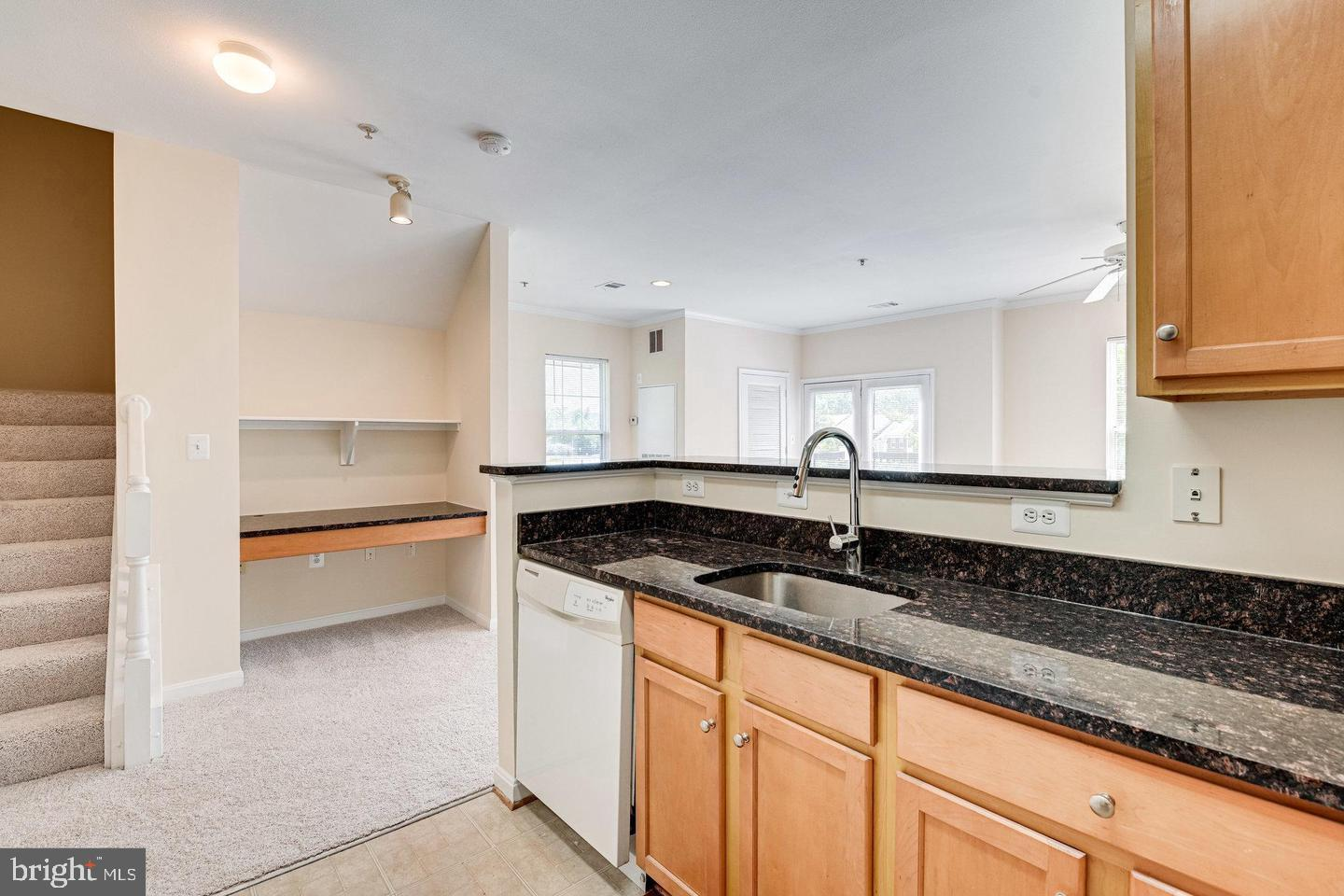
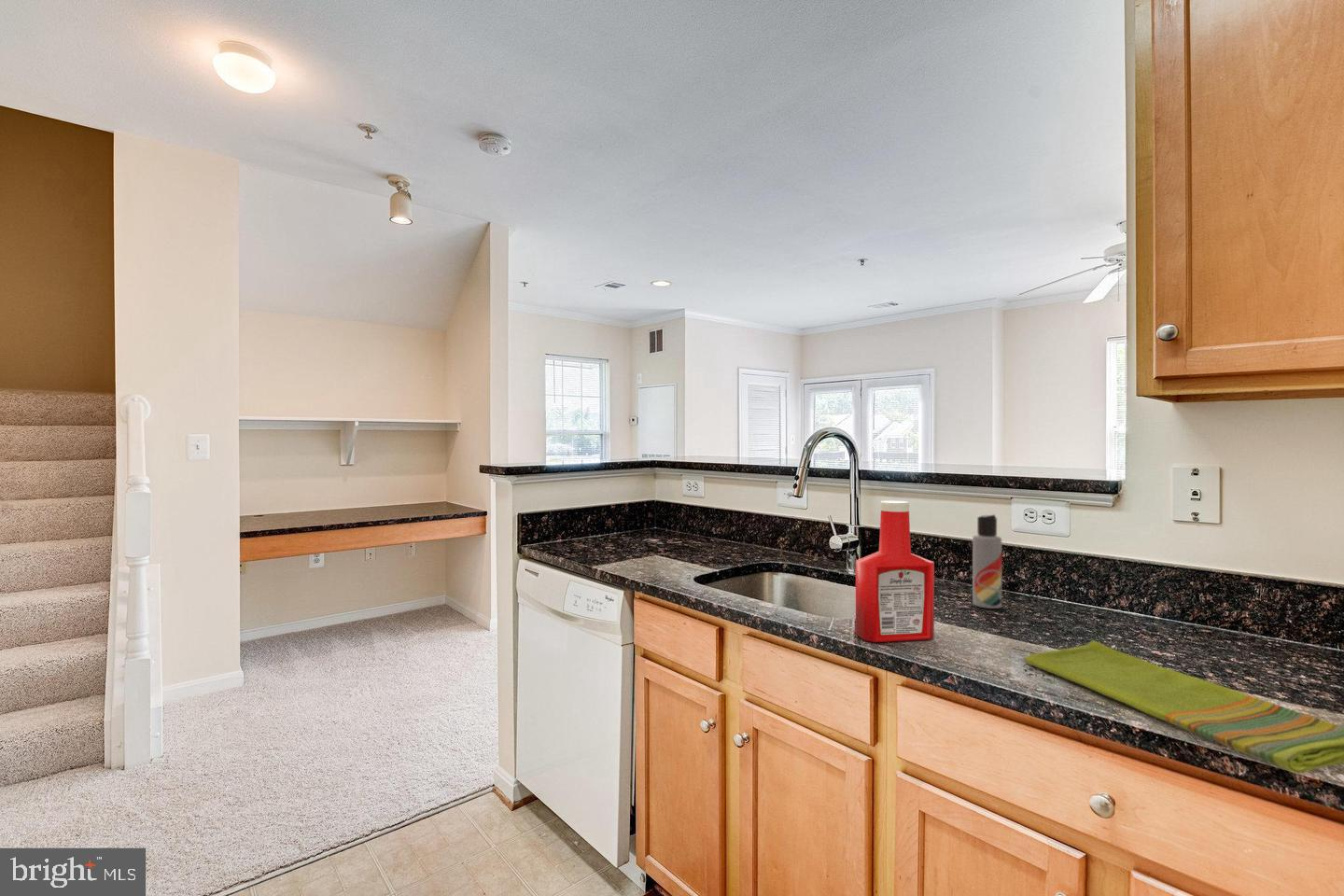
+ soap bottle [855,500,935,643]
+ dish towel [1024,639,1344,774]
+ lotion bottle [972,513,1002,609]
